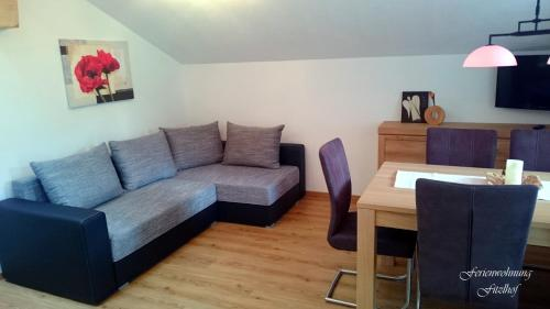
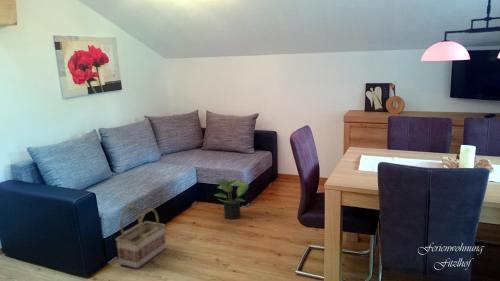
+ basket [114,205,167,270]
+ potted plant [214,178,250,220]
